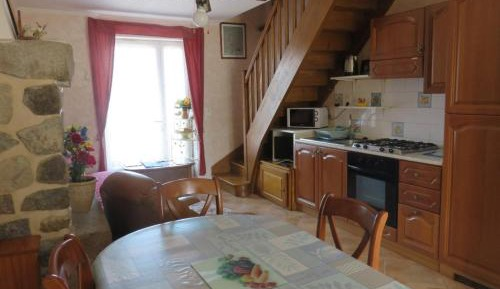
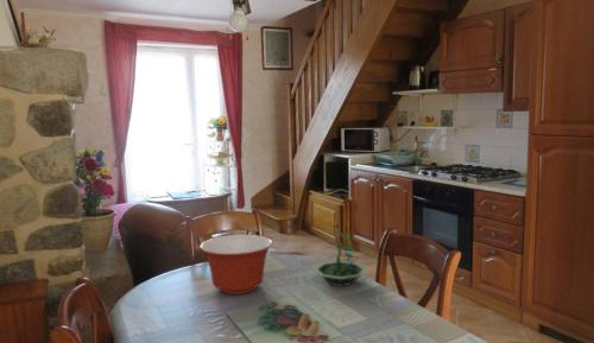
+ terrarium [312,230,368,287]
+ mixing bowl [198,234,273,296]
